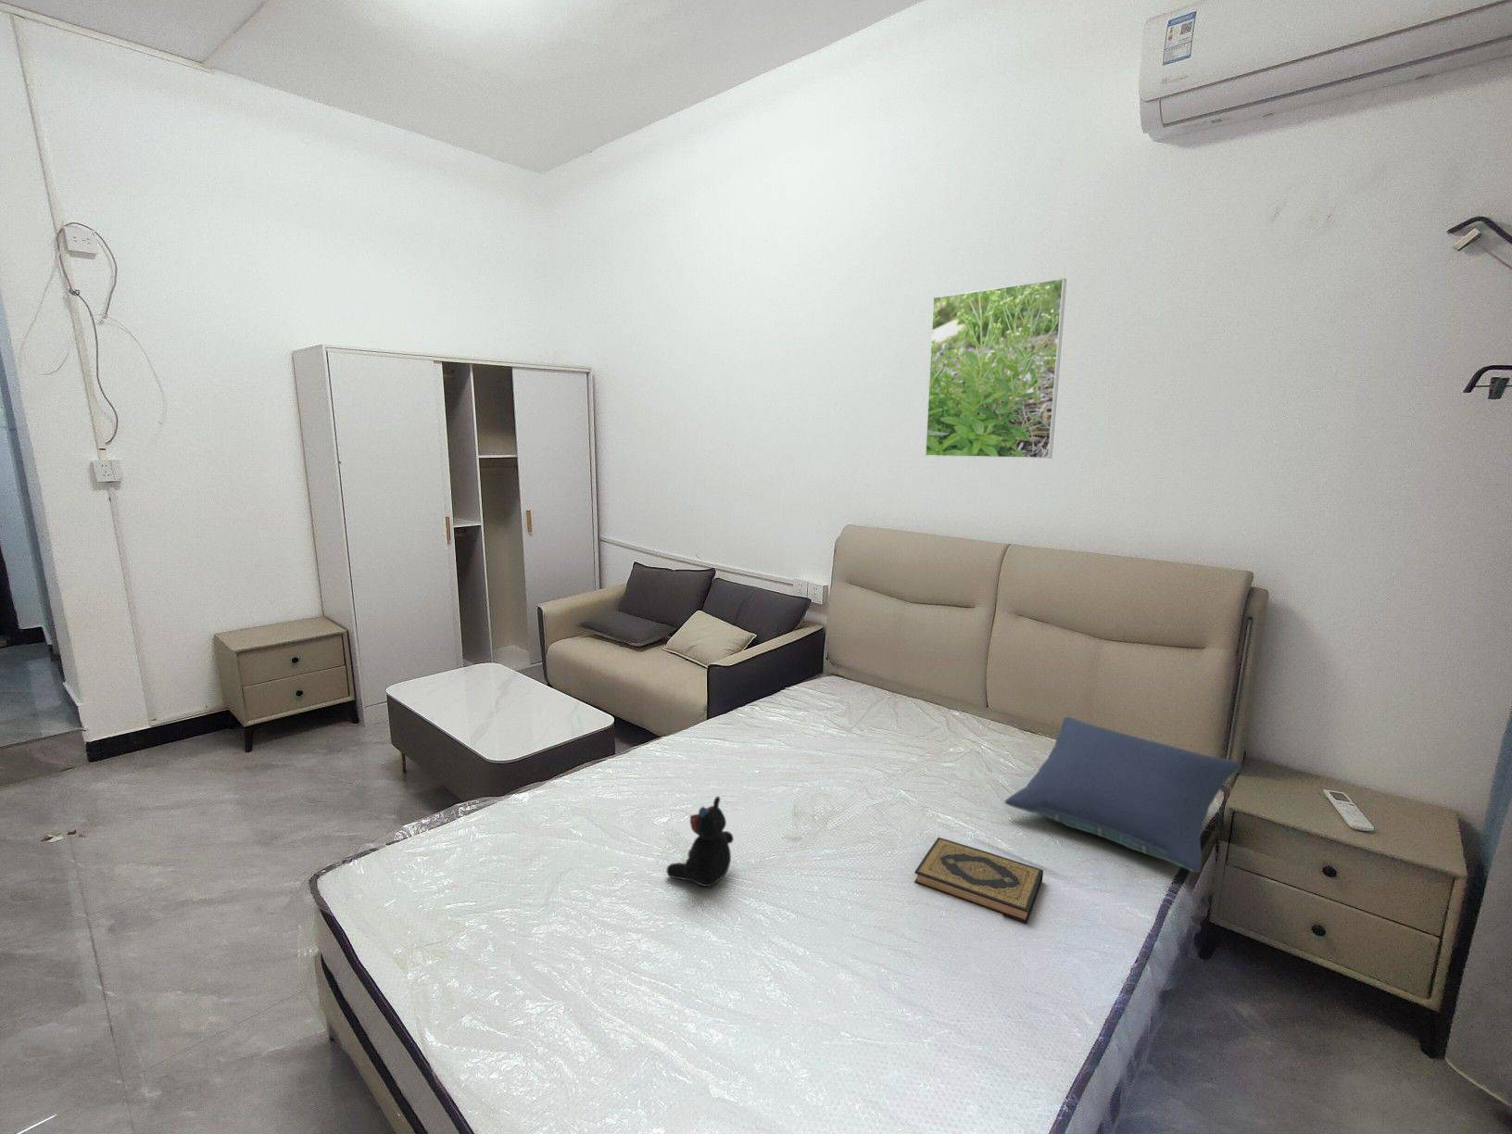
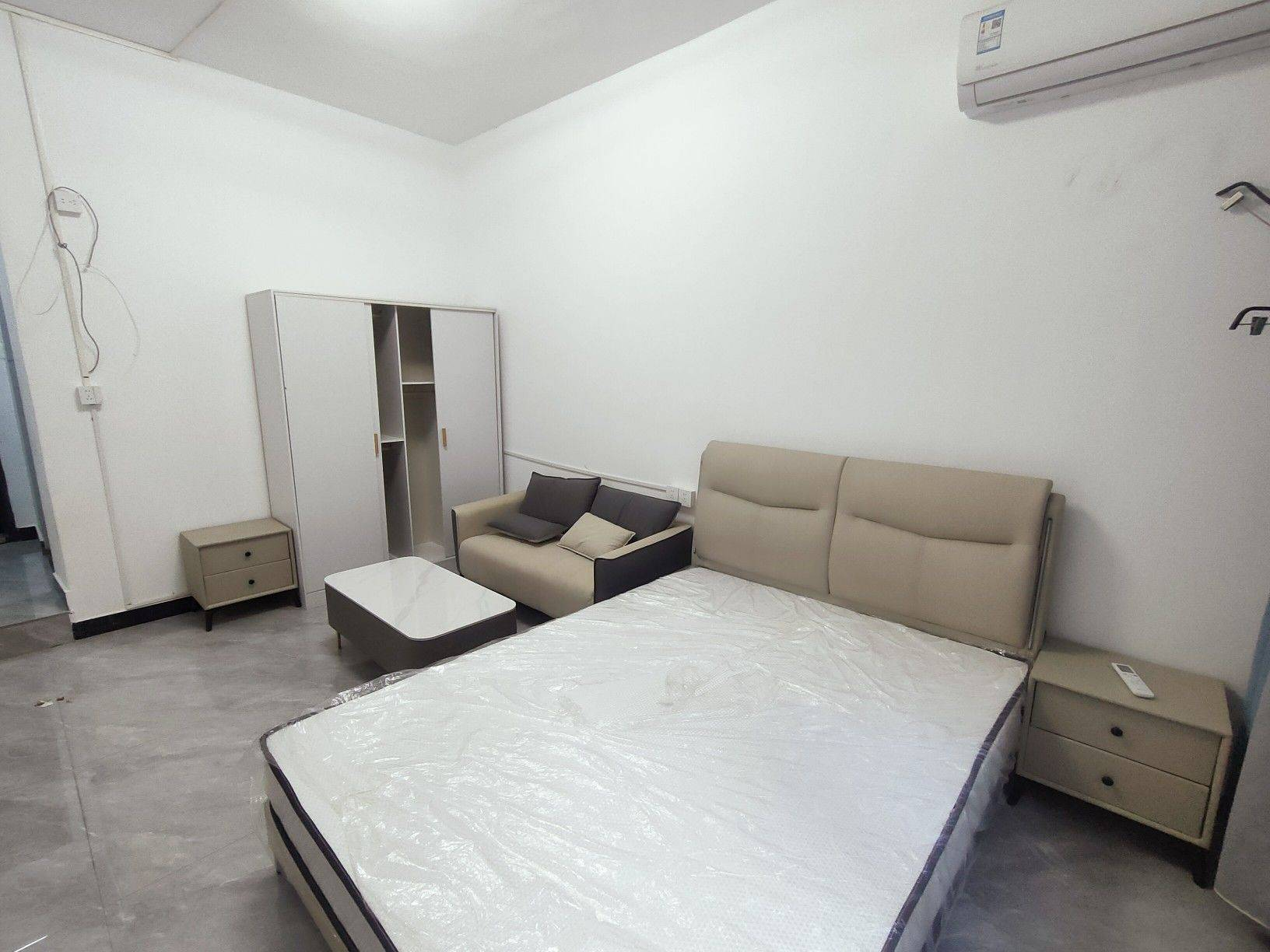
- teddy bear [666,796,735,887]
- pillow [1004,716,1242,873]
- hardback book [913,836,1044,924]
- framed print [925,278,1067,460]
